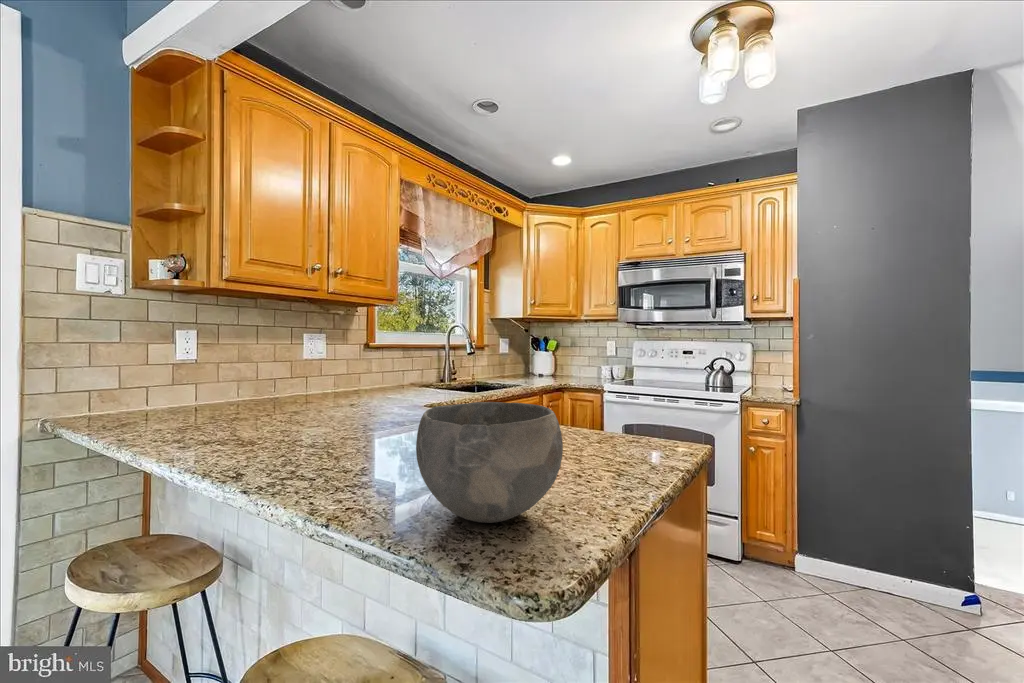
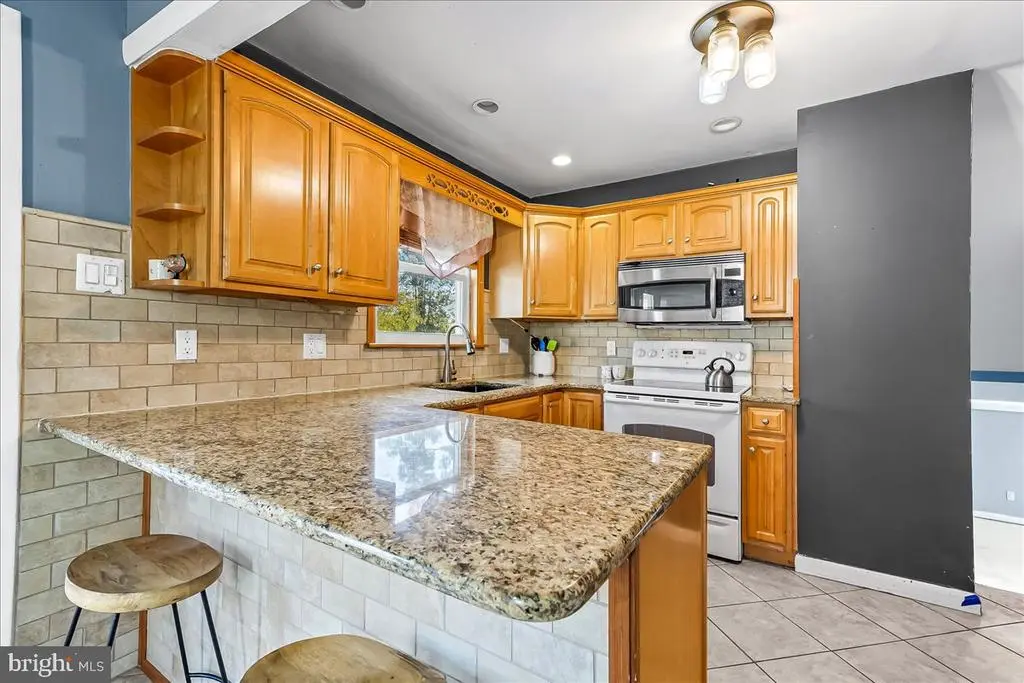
- bowl [415,401,564,524]
